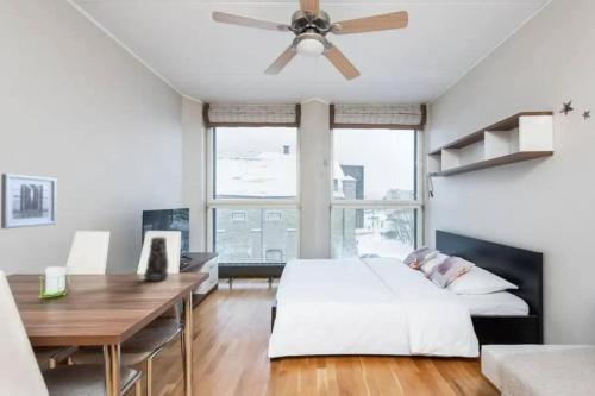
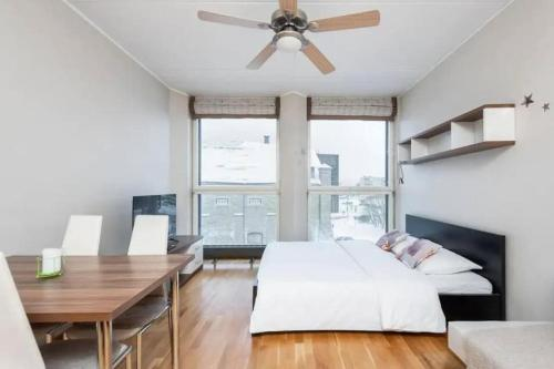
- wall art [0,172,57,230]
- vase [143,235,170,282]
